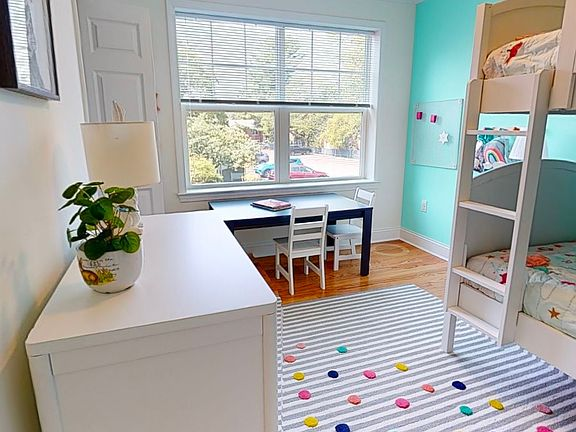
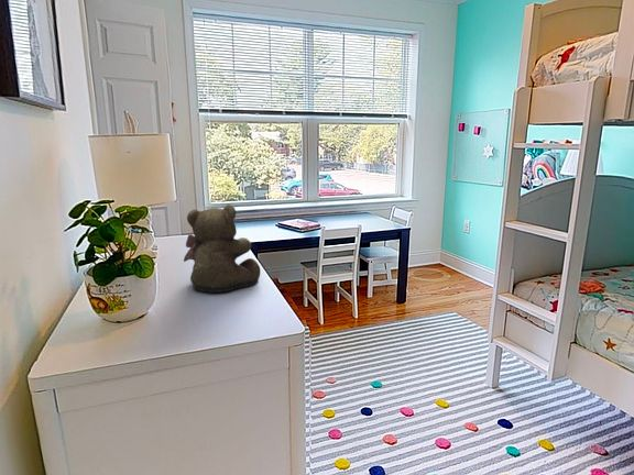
+ teddy bear [183,203,262,294]
